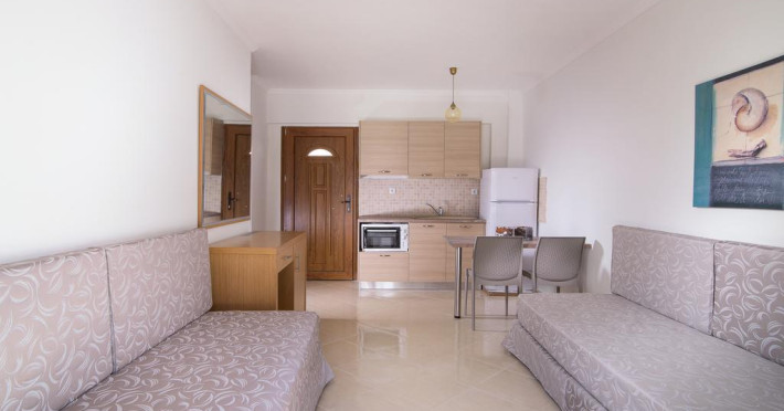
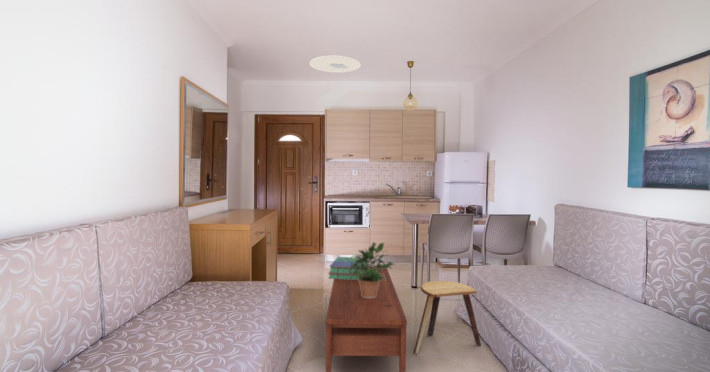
+ ceiling light [309,55,362,74]
+ potted plant [341,241,396,298]
+ coffee table [325,265,408,372]
+ stool [413,280,482,355]
+ stack of books [327,256,369,280]
